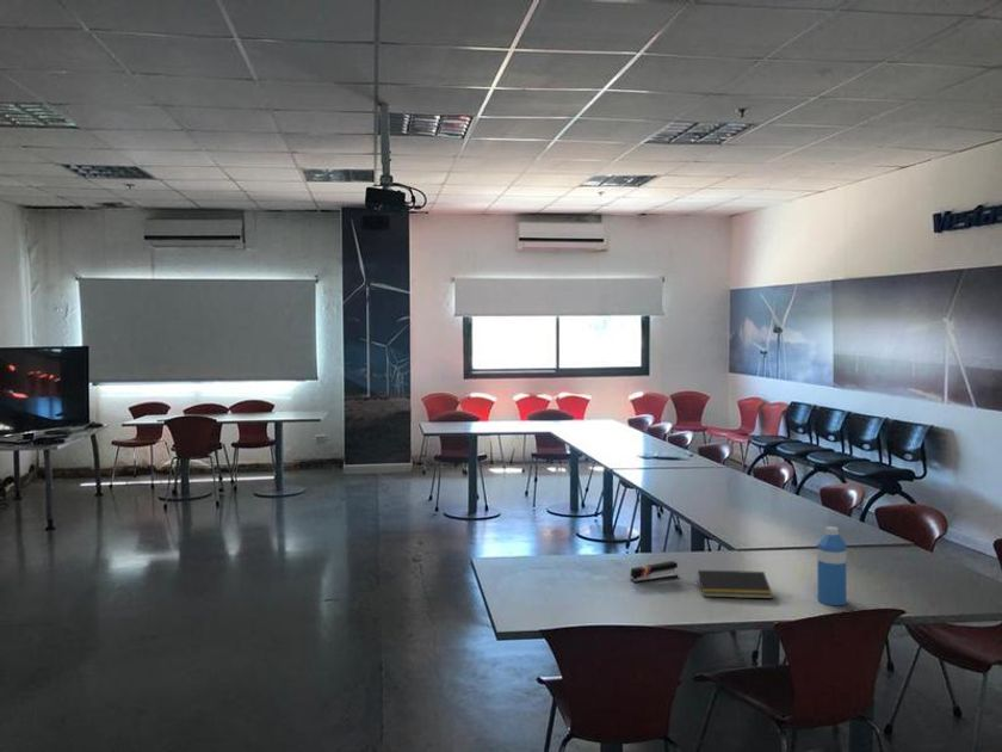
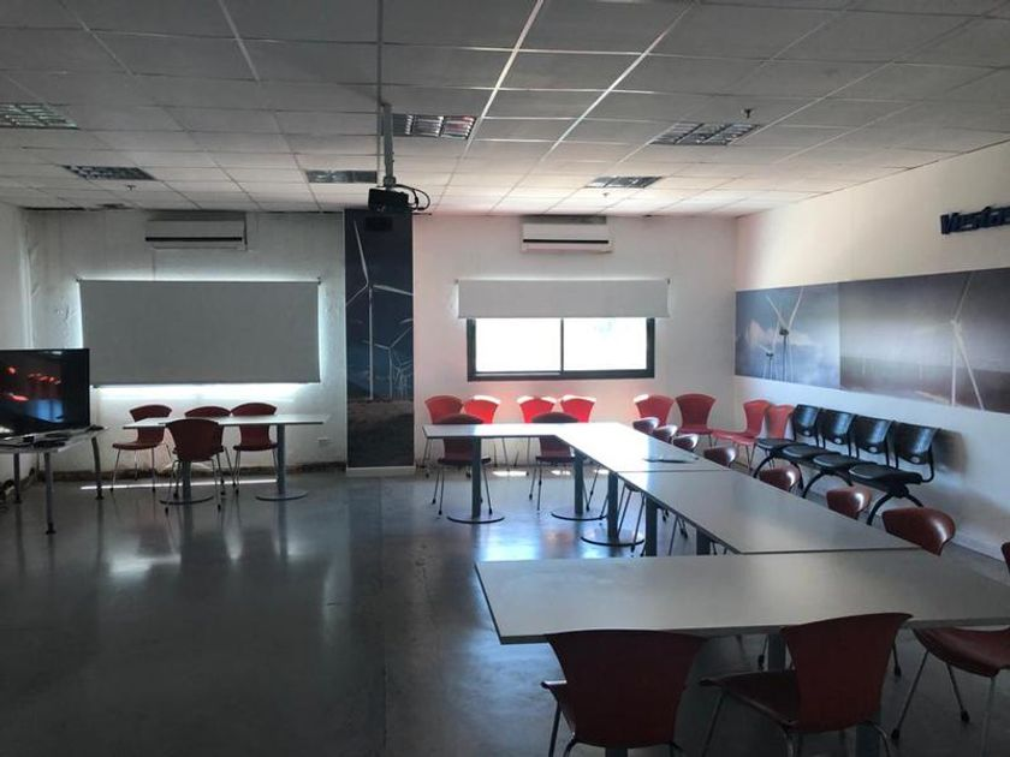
- stapler [629,560,679,584]
- notepad [695,569,774,599]
- water bottle [817,525,847,606]
